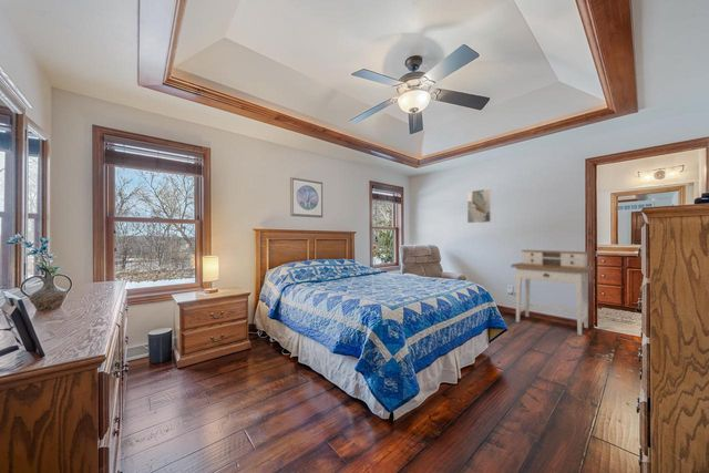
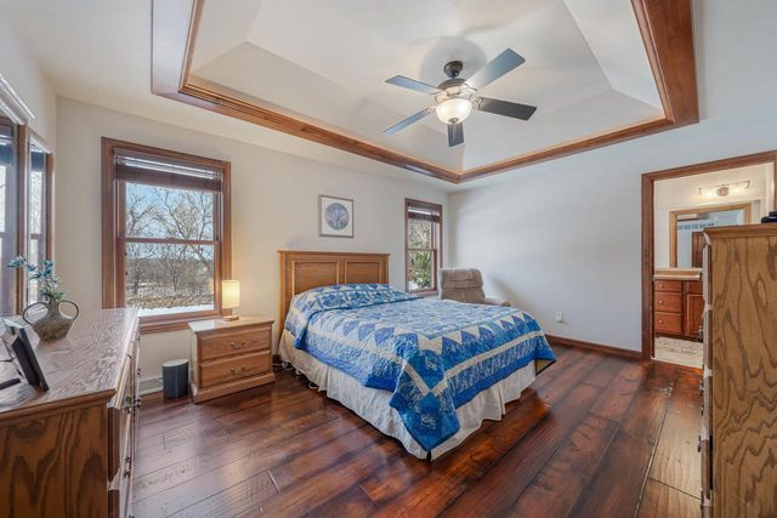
- desk [510,249,595,337]
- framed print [466,187,492,224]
